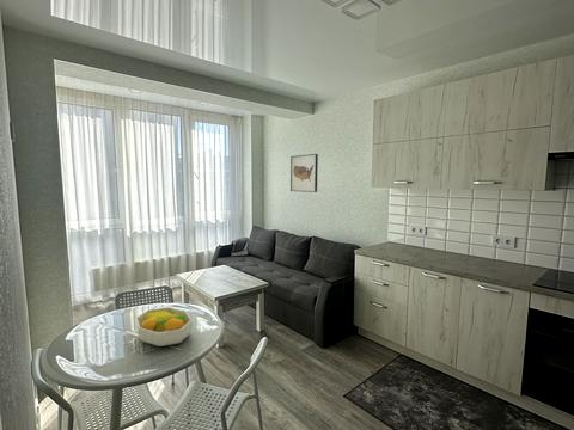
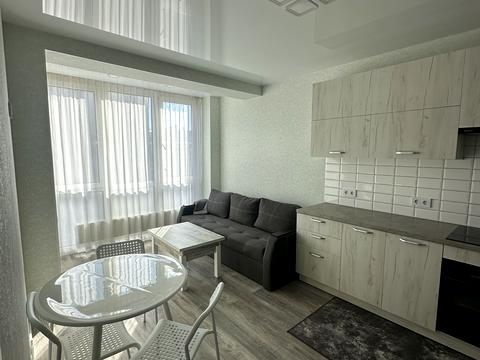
- wall art [289,153,319,194]
- fruit bowl [134,306,194,348]
